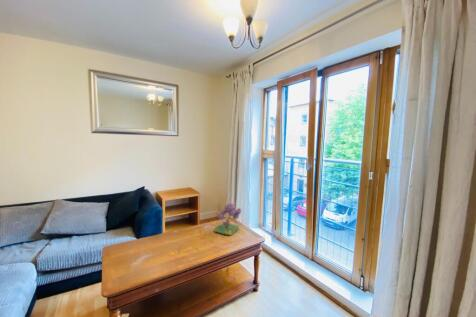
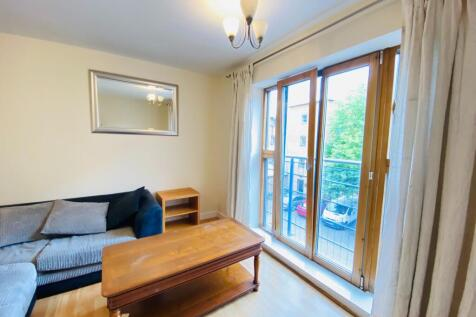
- plant [213,202,243,236]
